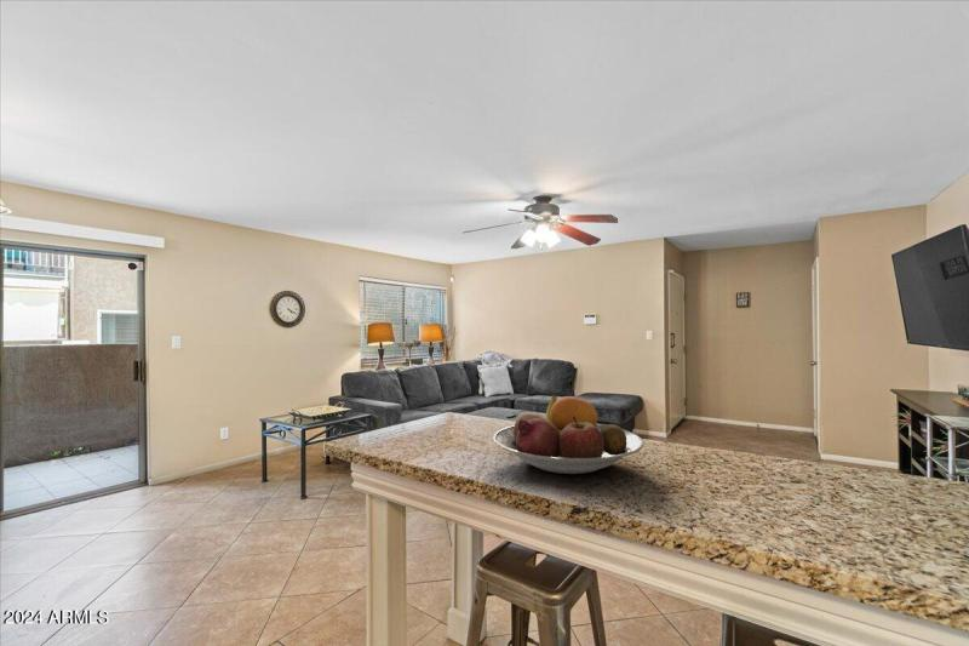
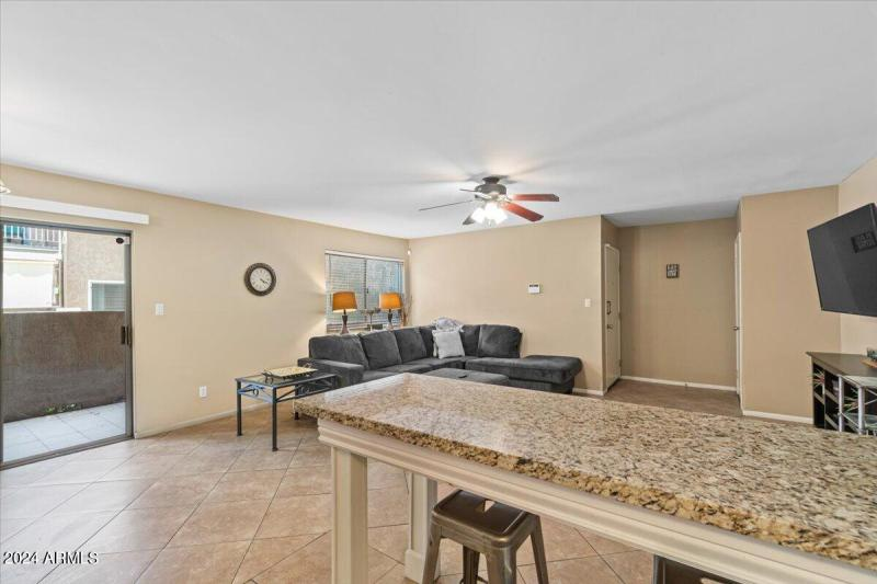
- fruit bowl [492,394,644,475]
